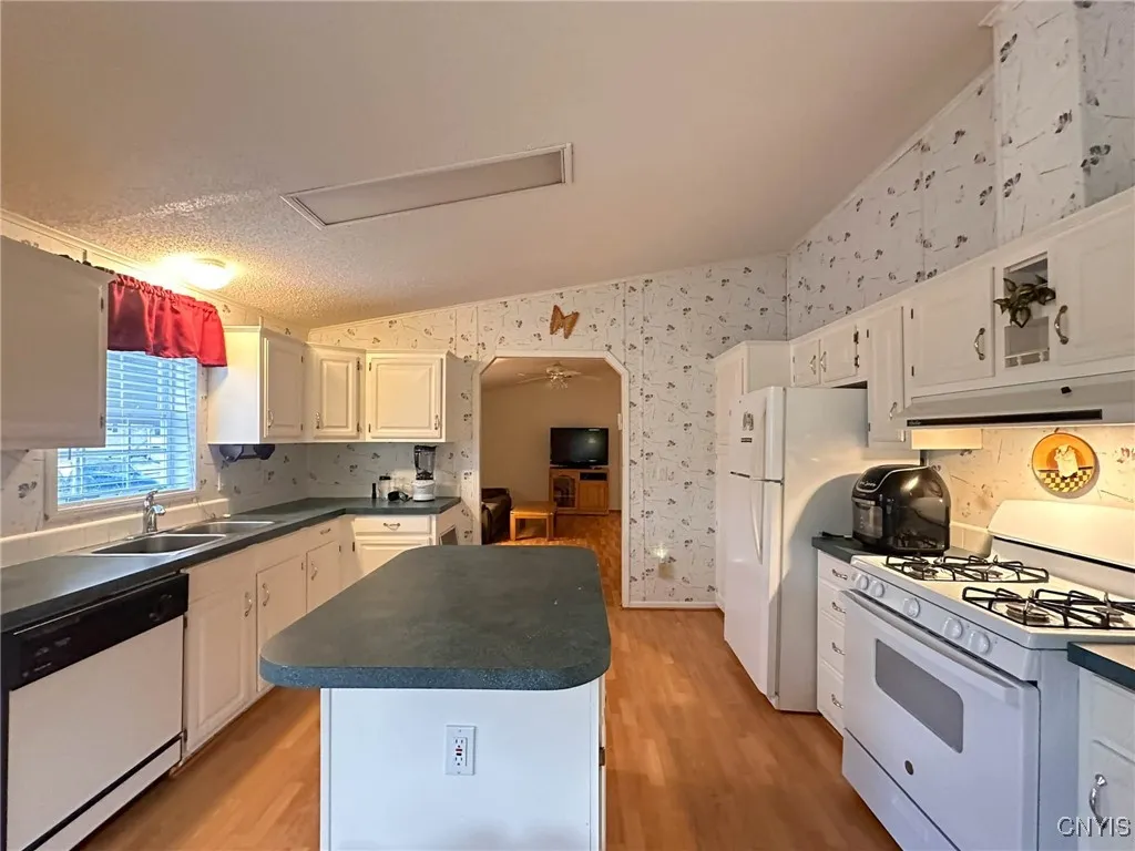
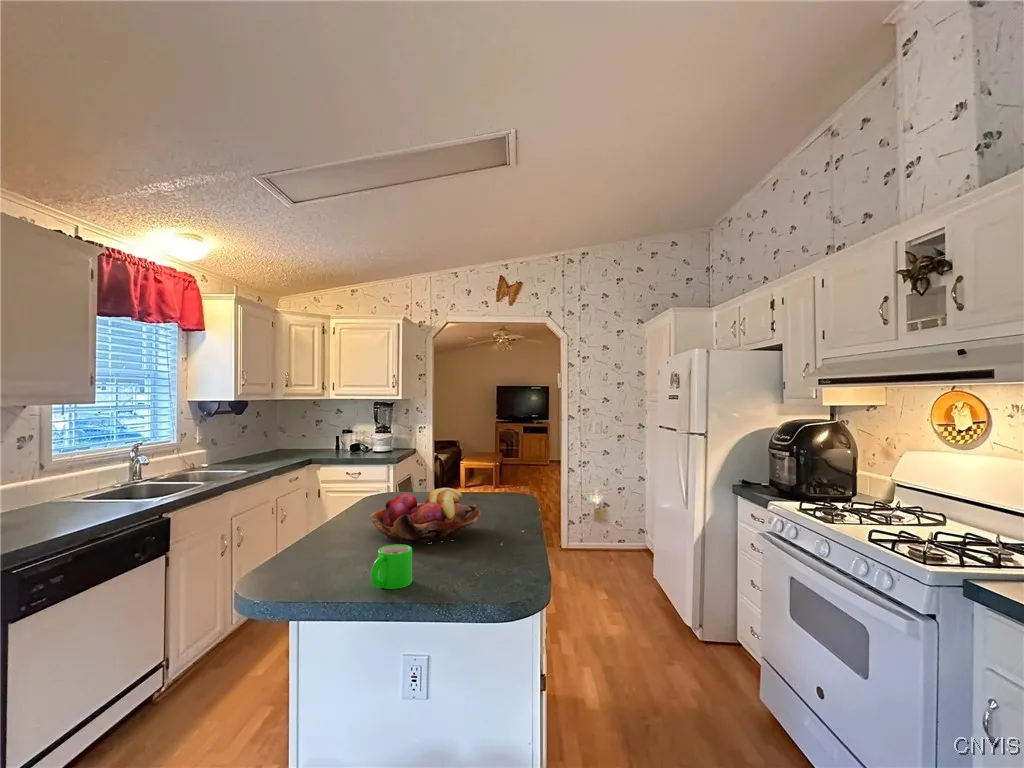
+ fruit basket [369,487,482,544]
+ mug [370,543,413,590]
